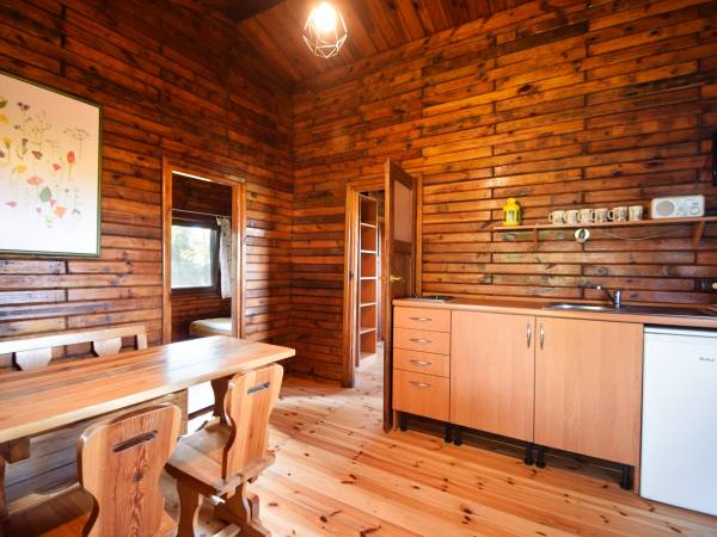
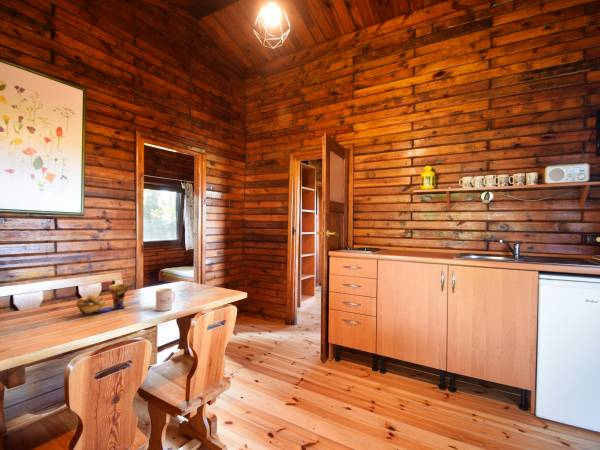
+ decorative bowl [75,283,128,316]
+ mug [155,287,176,312]
